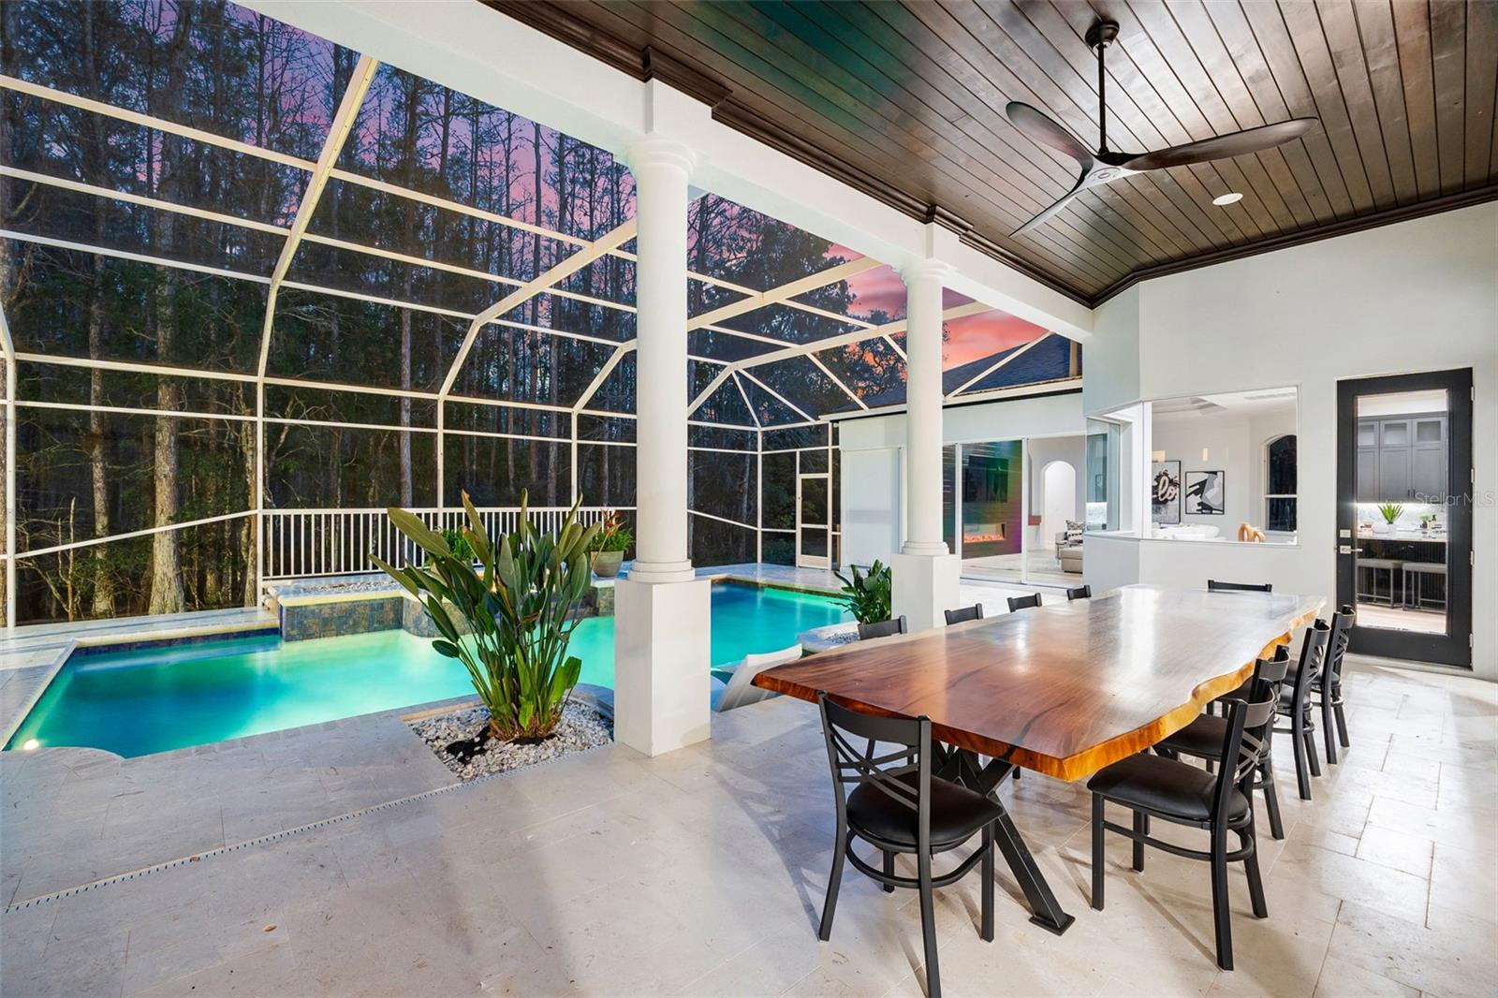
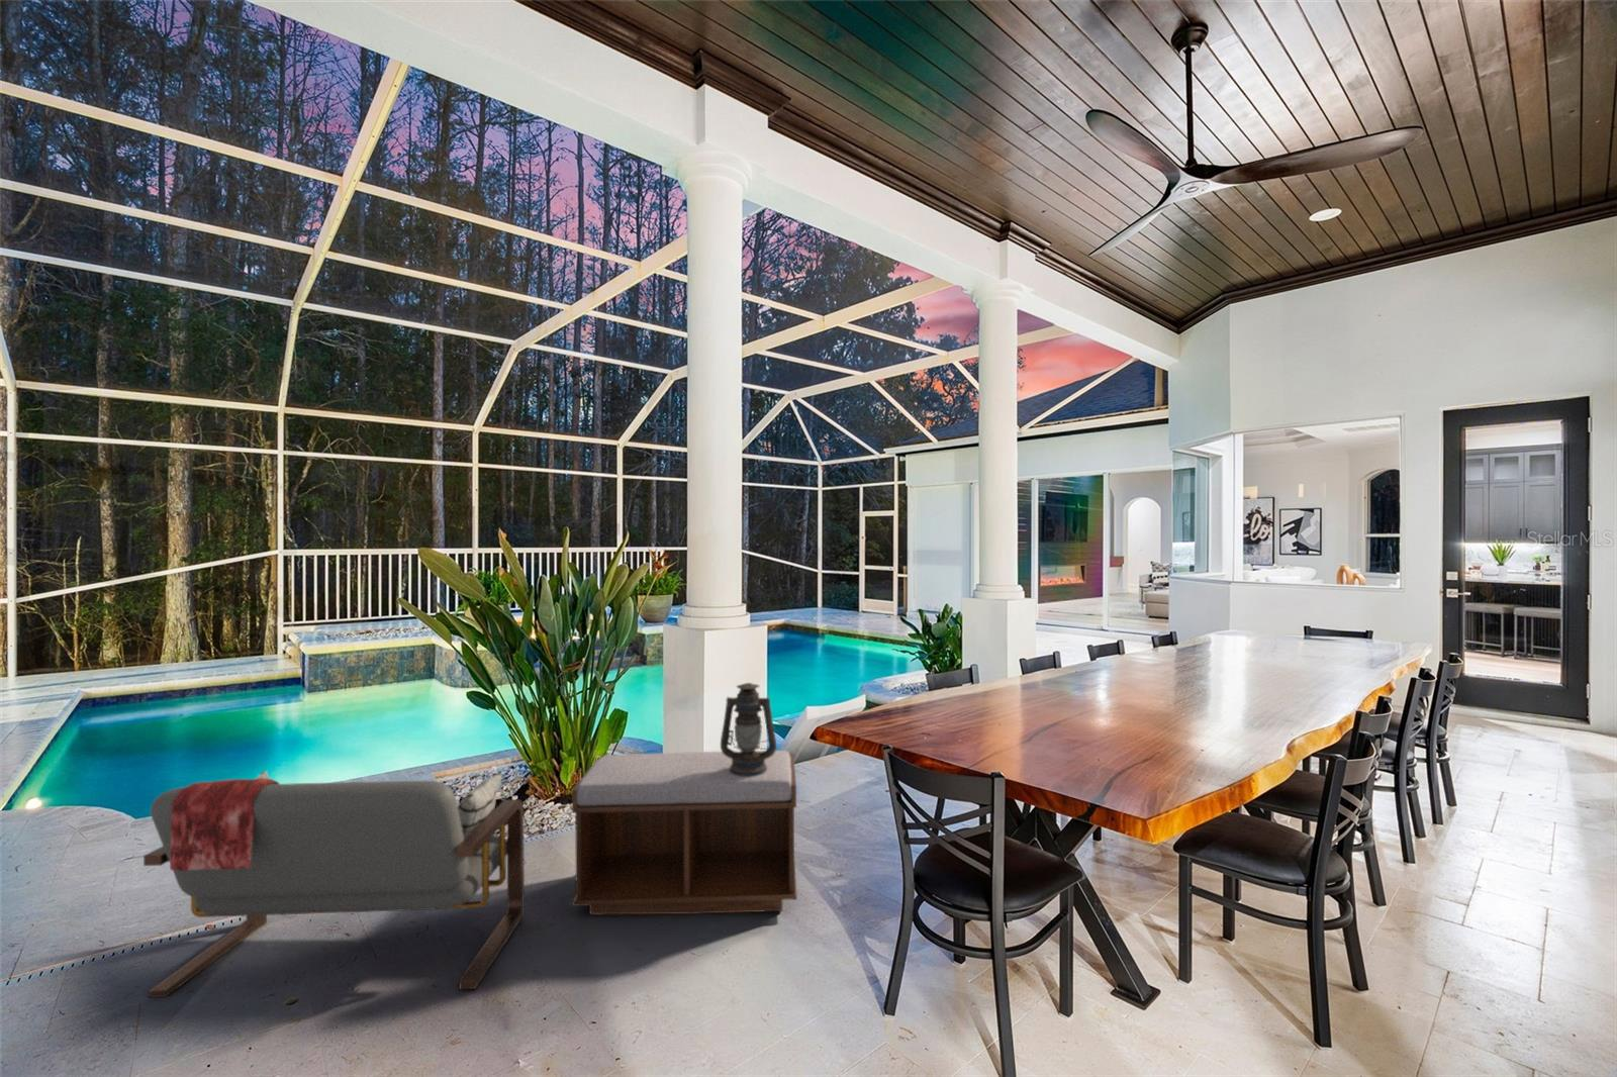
+ bench [571,750,797,916]
+ lantern [720,682,777,776]
+ lounge chair [143,769,525,998]
